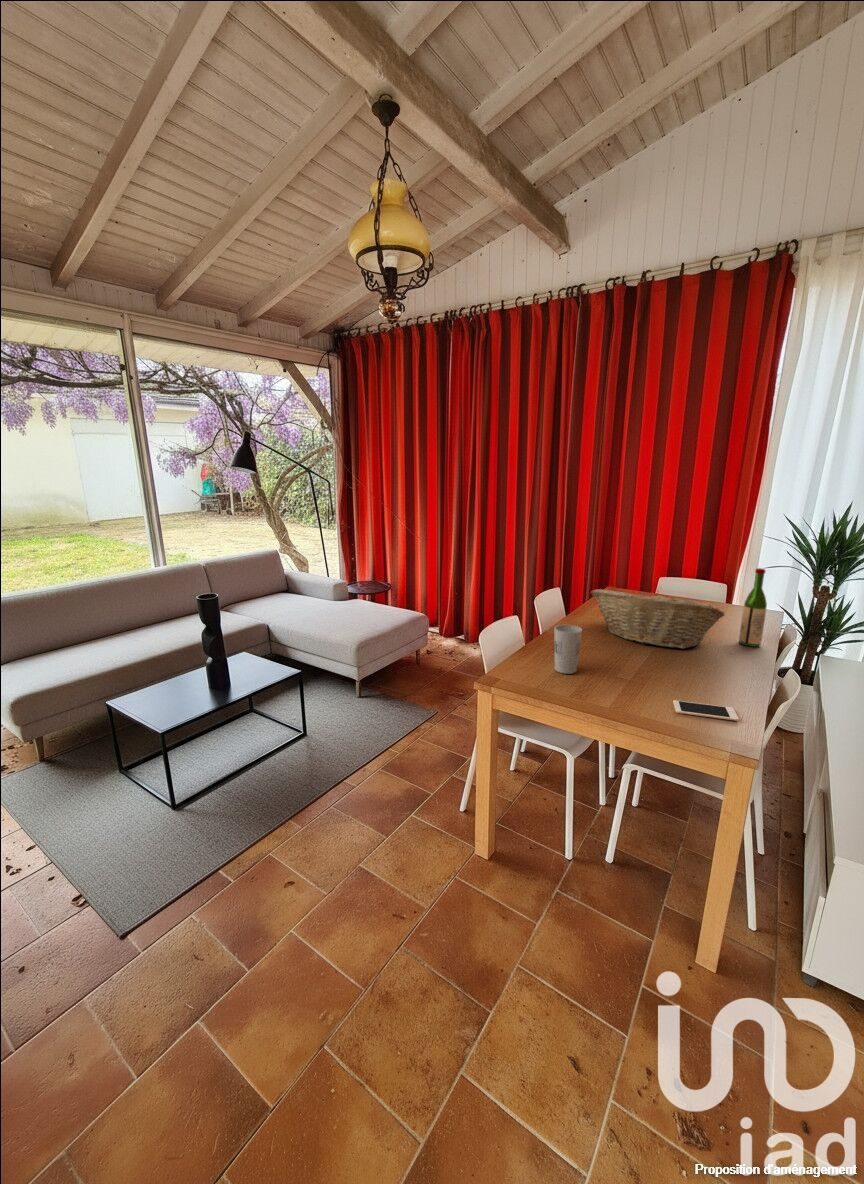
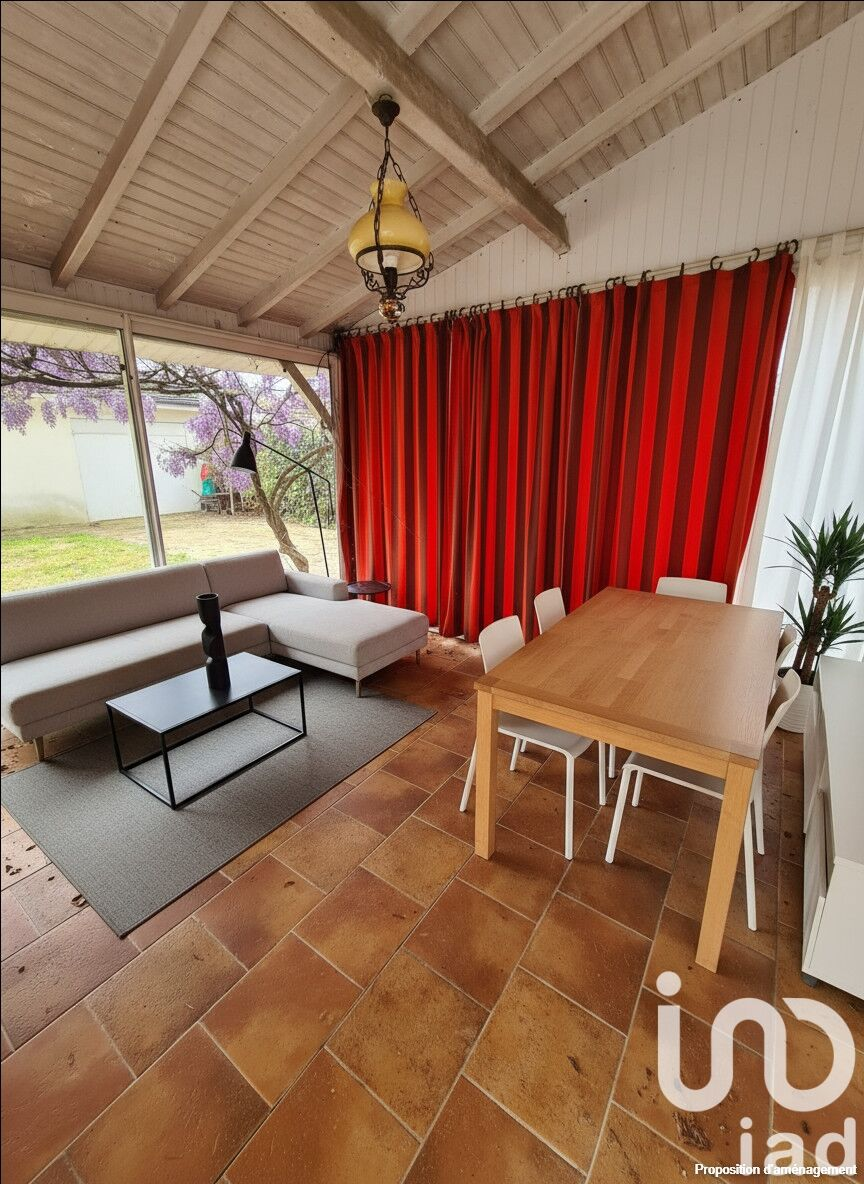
- cell phone [672,699,740,722]
- wine bottle [738,567,768,648]
- fruit basket [590,588,726,650]
- cup [553,624,583,675]
